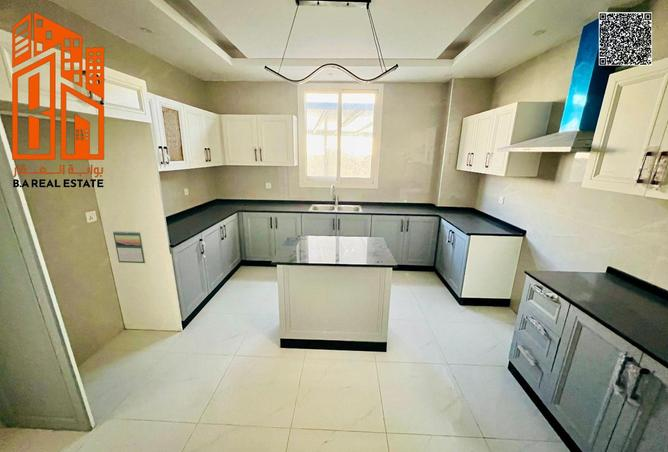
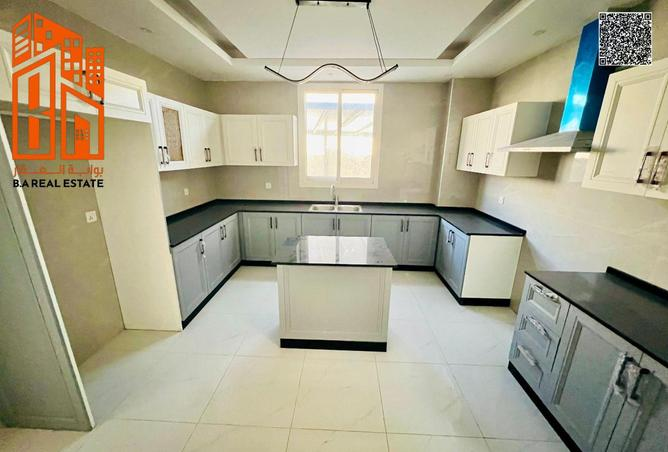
- calendar [112,230,146,264]
